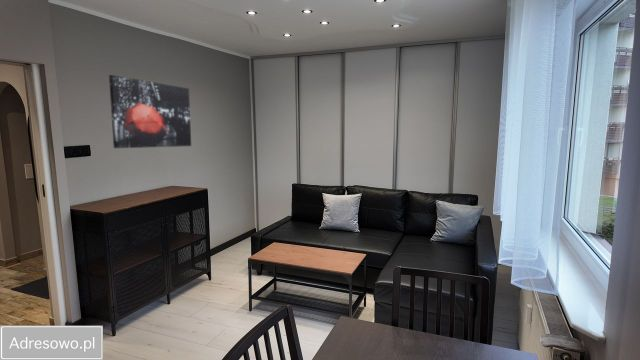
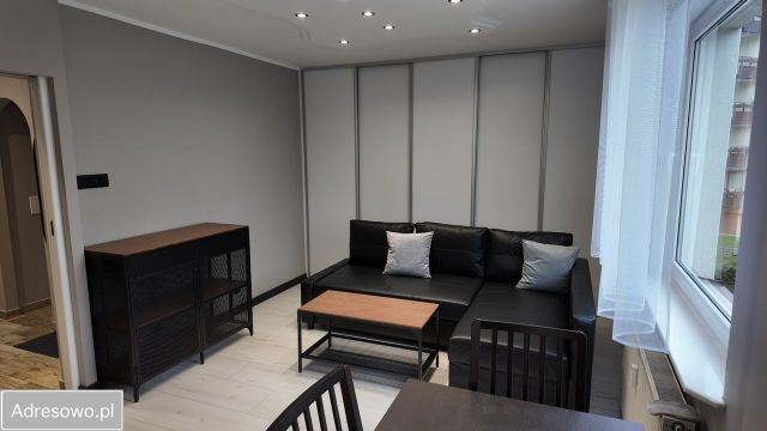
- wall art [108,74,192,149]
